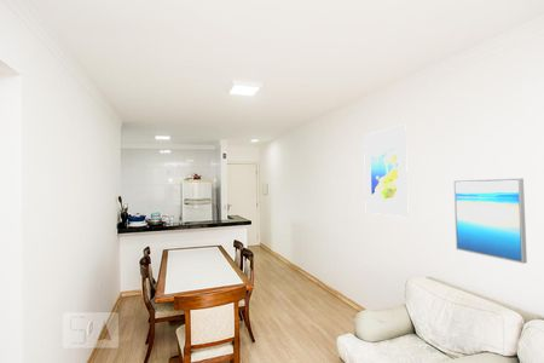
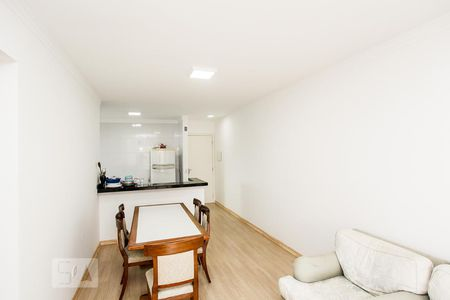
- wall art [452,178,528,265]
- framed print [363,123,410,218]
